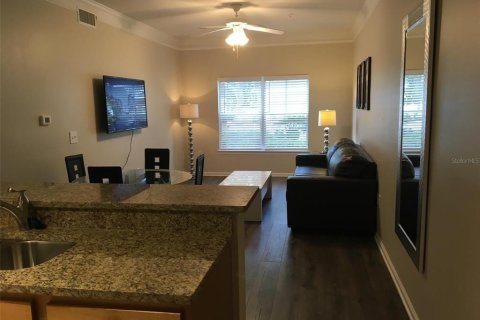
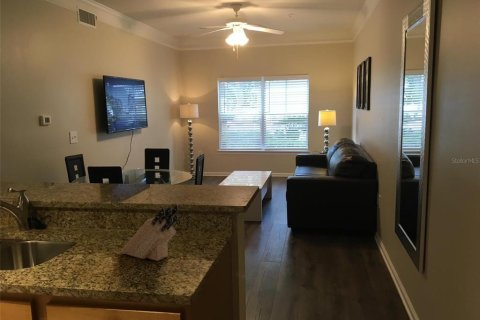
+ knife block [120,204,180,262]
